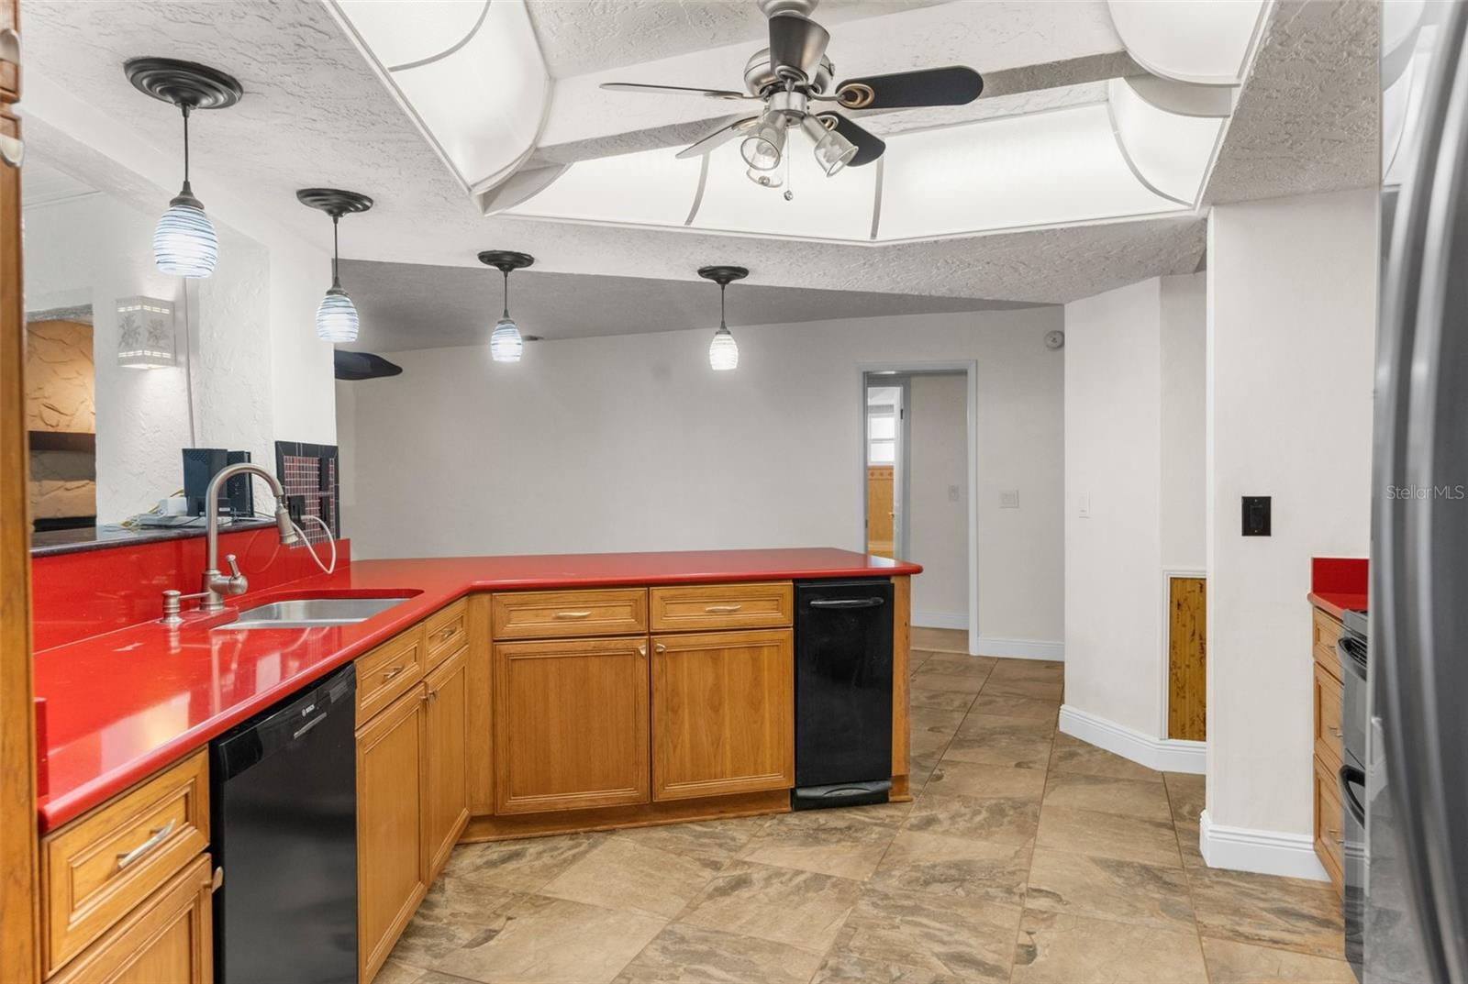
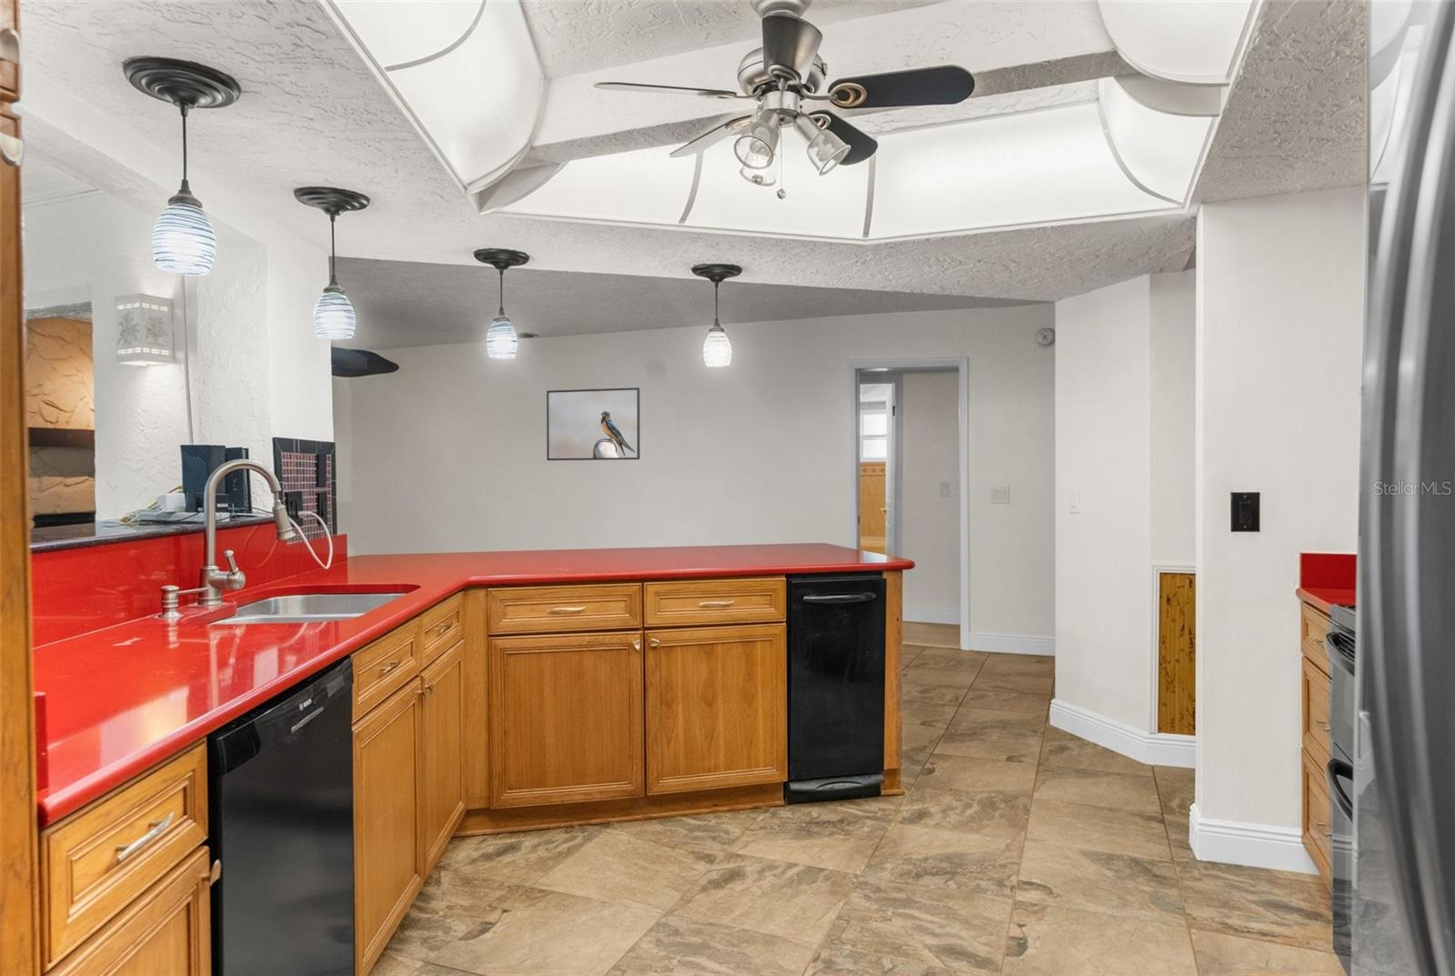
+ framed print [546,387,641,461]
